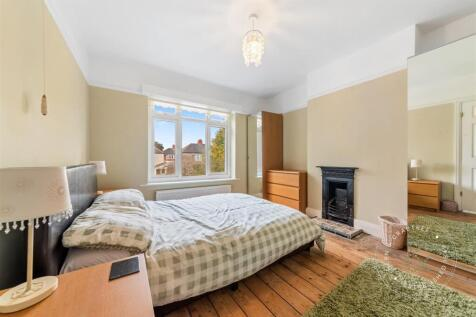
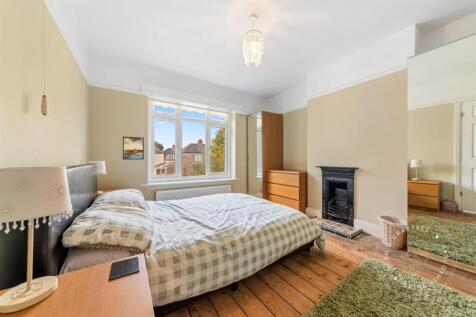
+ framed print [122,136,145,161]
